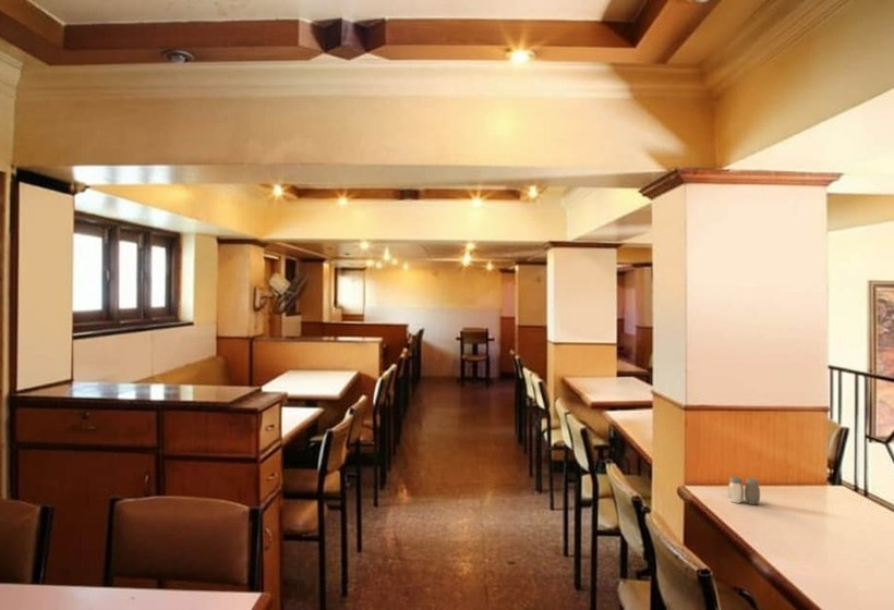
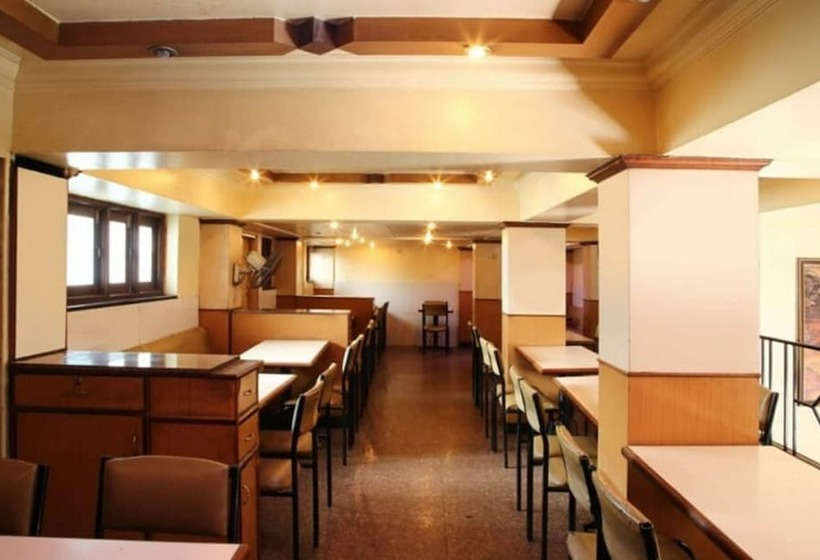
- salt and pepper shaker [727,475,761,505]
